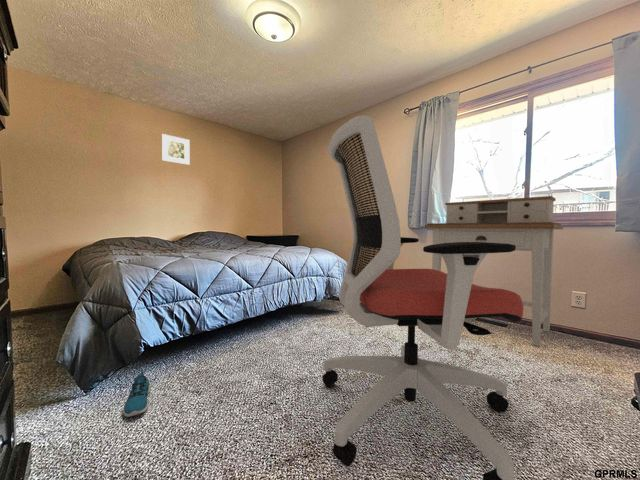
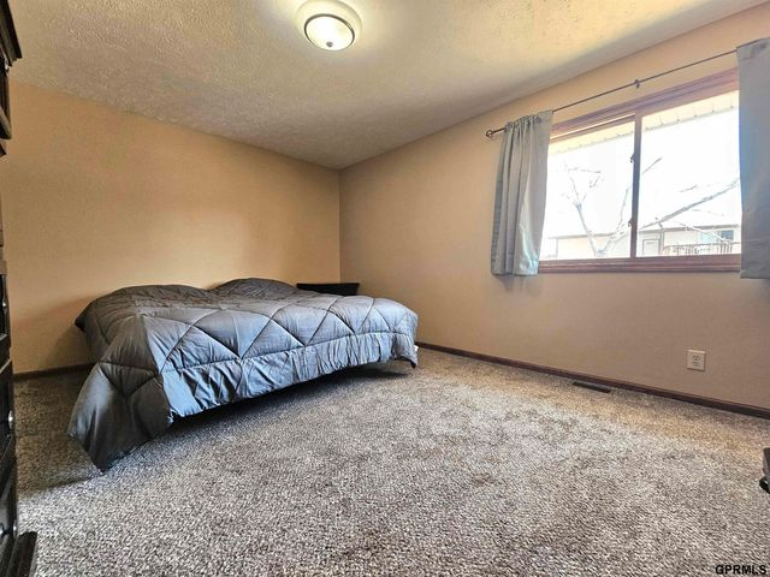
- desk [424,195,564,347]
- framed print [161,133,191,166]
- office chair [321,114,524,480]
- shoe [122,370,151,418]
